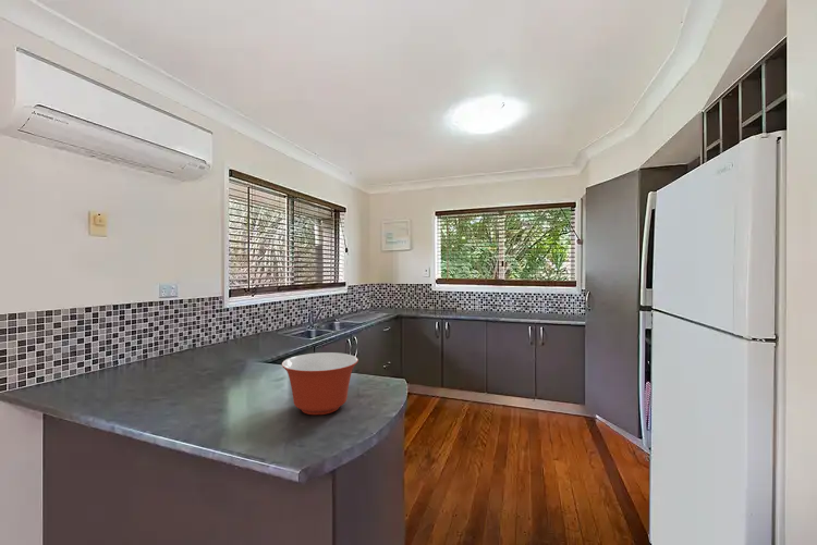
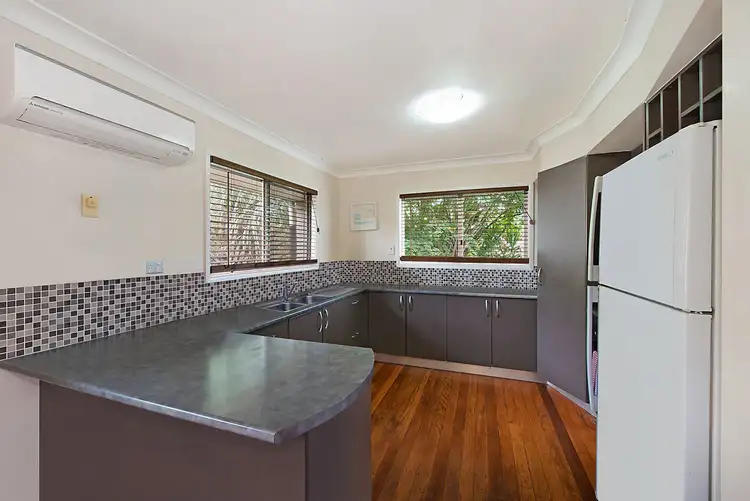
- mixing bowl [281,351,359,416]
